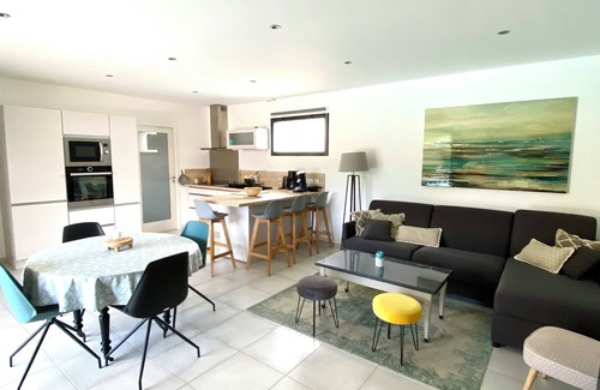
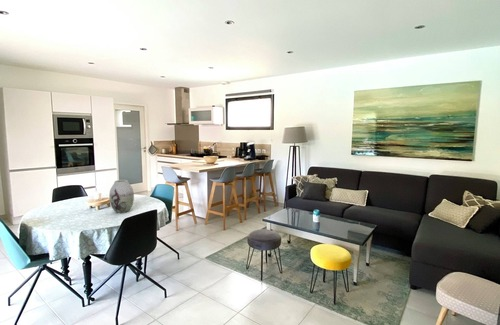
+ vase [108,179,135,214]
